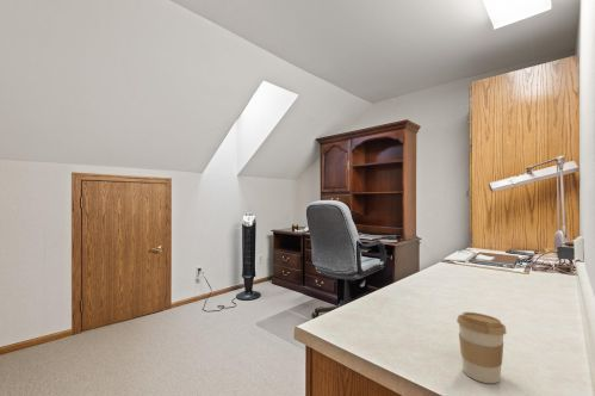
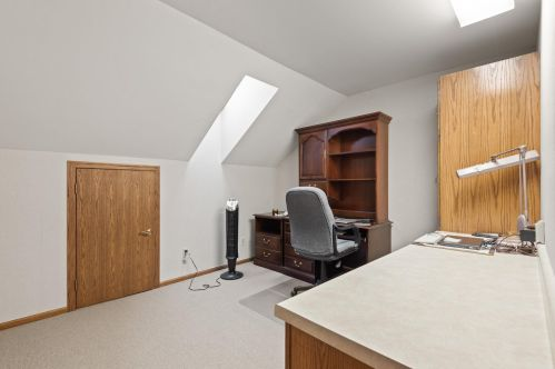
- coffee cup [455,311,508,384]
